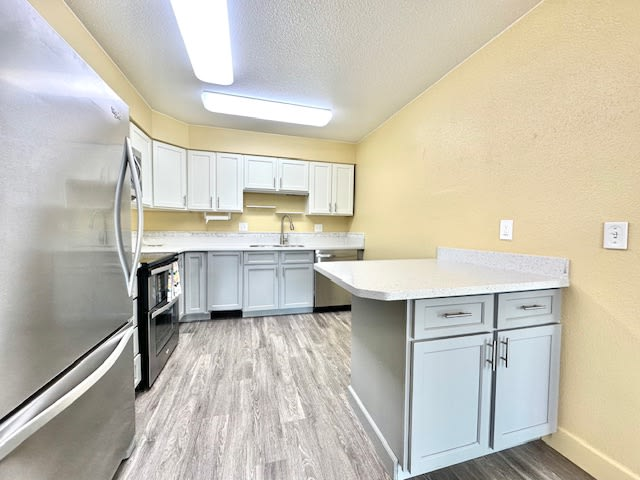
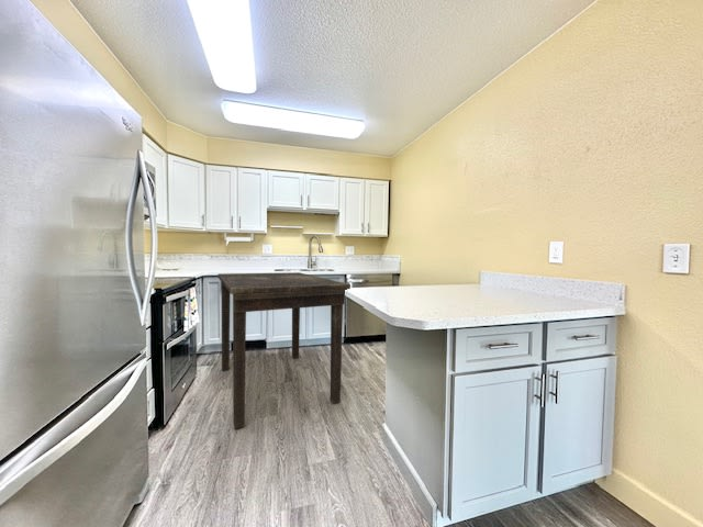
+ dining table [216,271,352,429]
